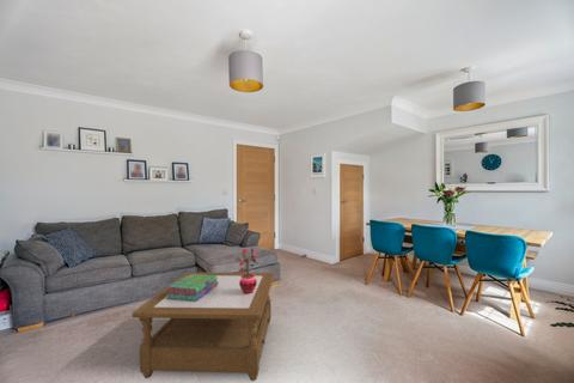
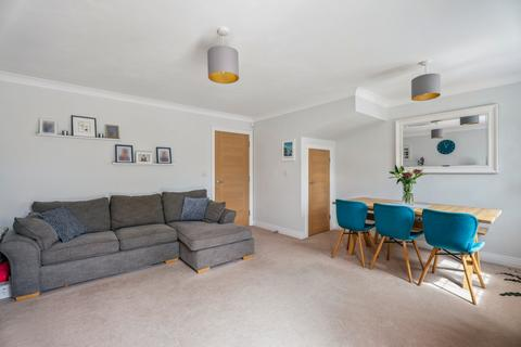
- potted plant [234,245,259,293]
- stack of books [166,274,218,302]
- coffee table [132,272,275,382]
